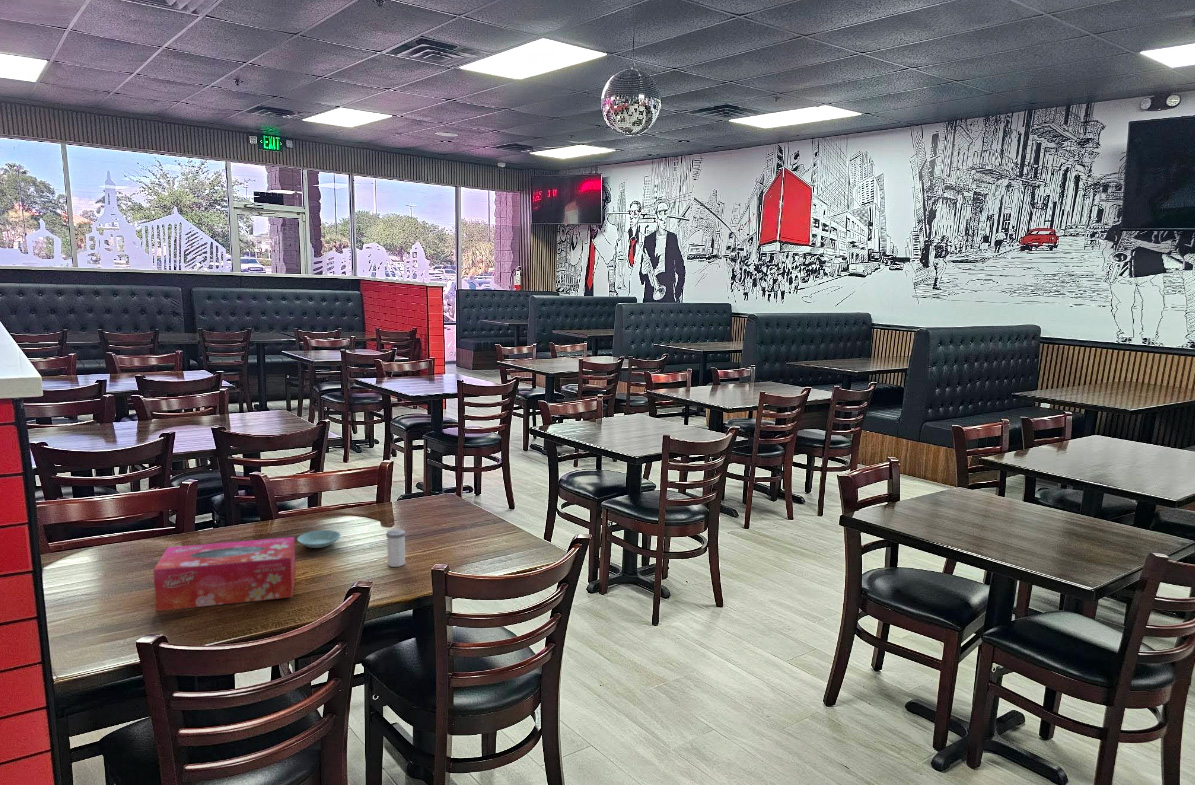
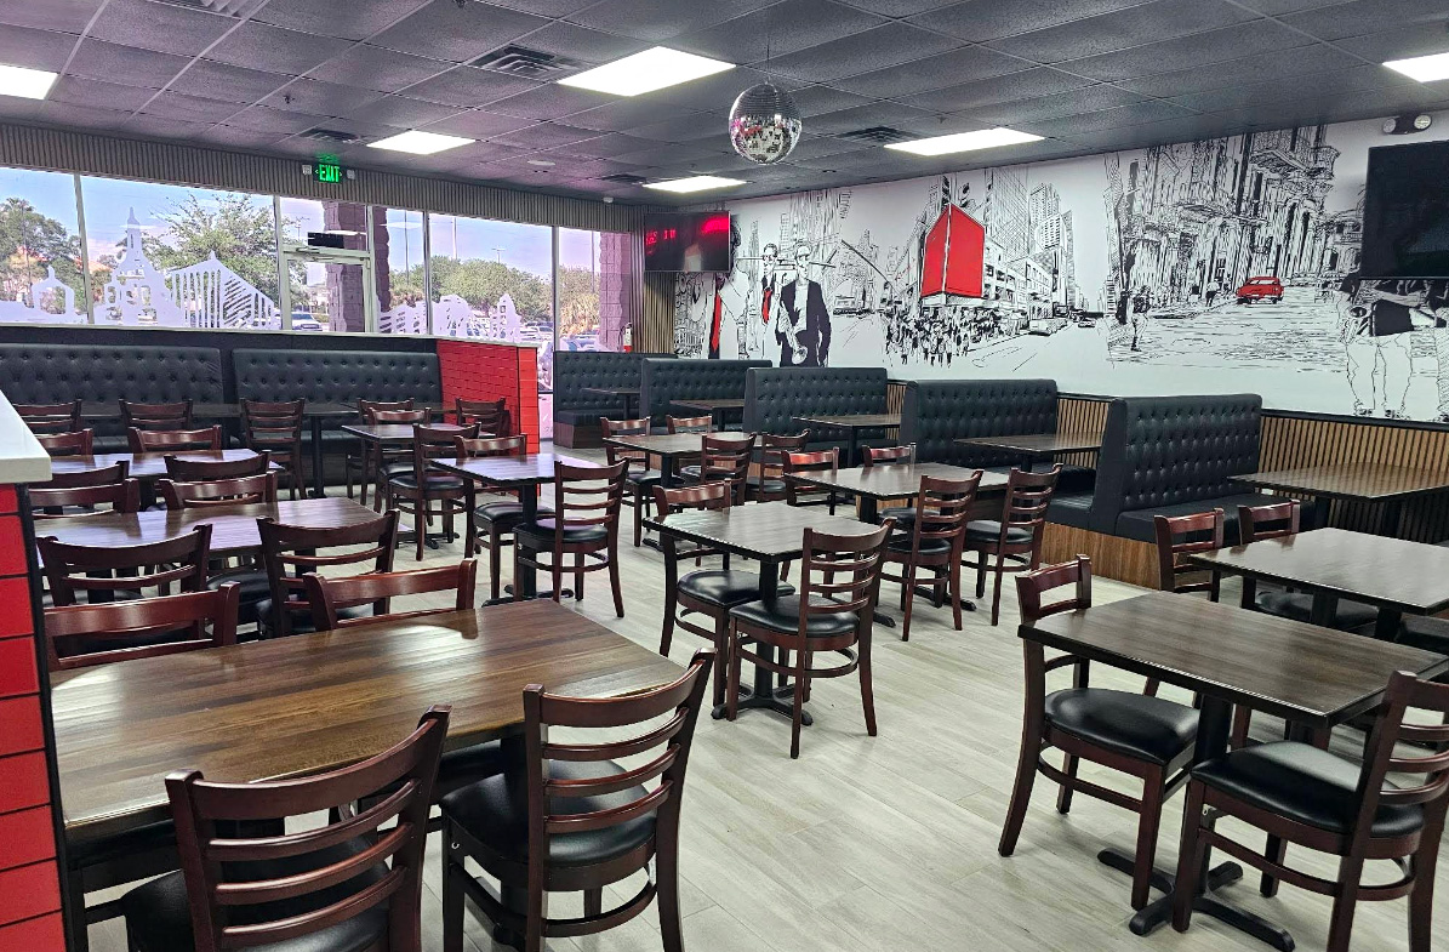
- tissue box [152,536,297,612]
- salt shaker [385,528,406,568]
- saucer [296,529,342,549]
